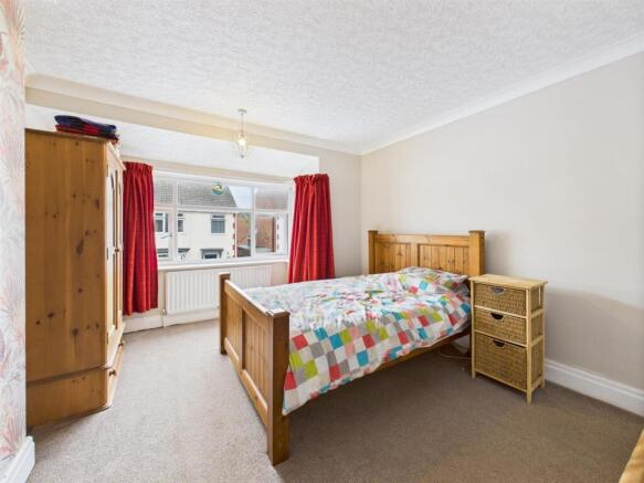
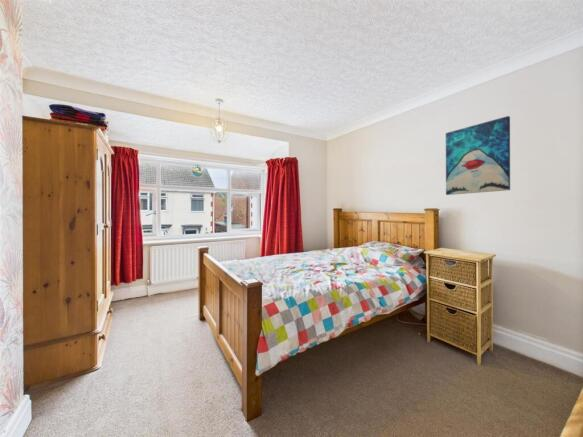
+ wall art [445,115,511,196]
